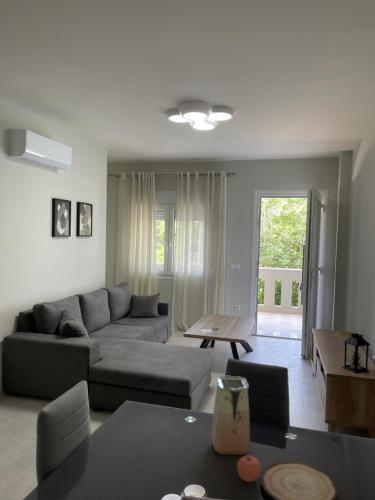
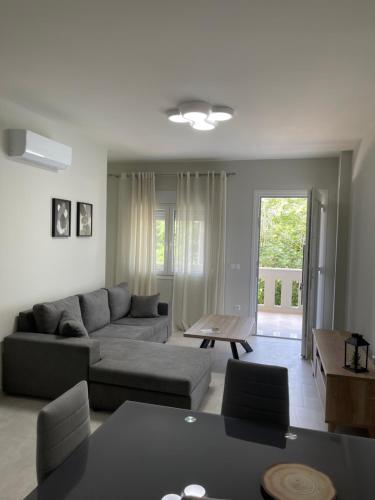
- vase [210,375,251,456]
- apple [236,454,262,483]
